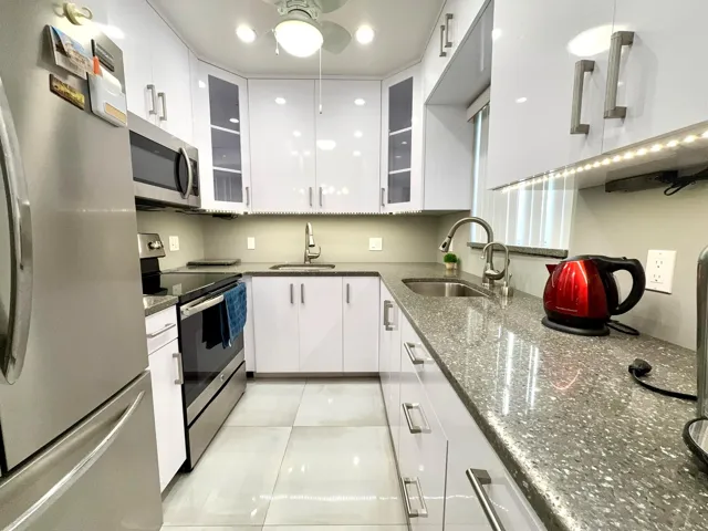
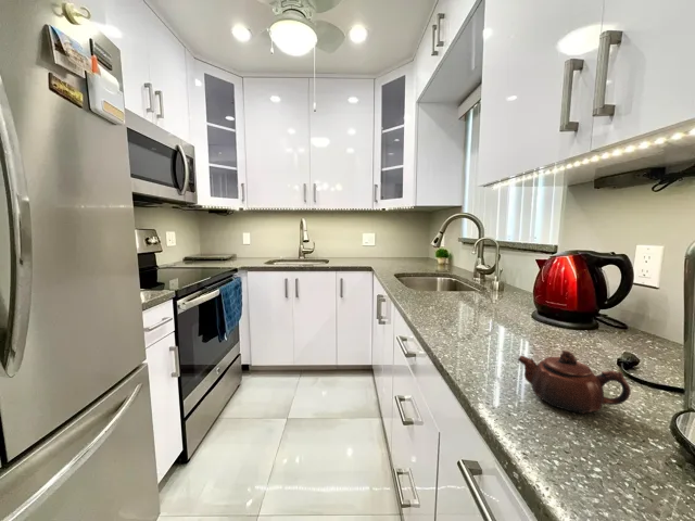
+ teapot [517,350,632,415]
